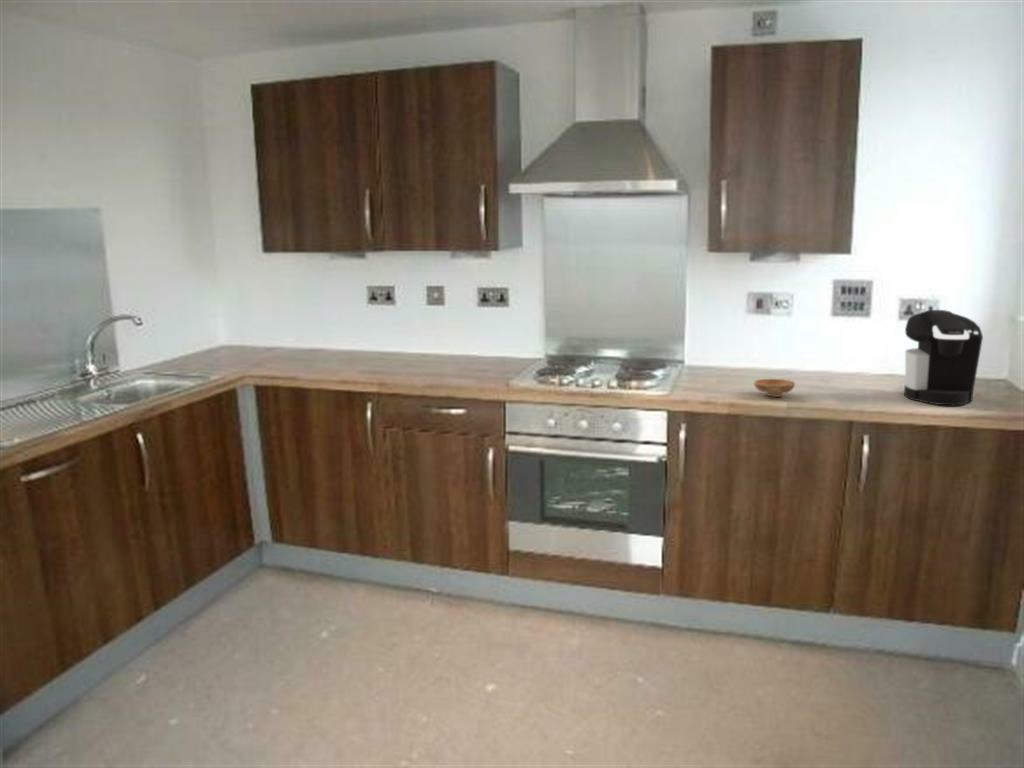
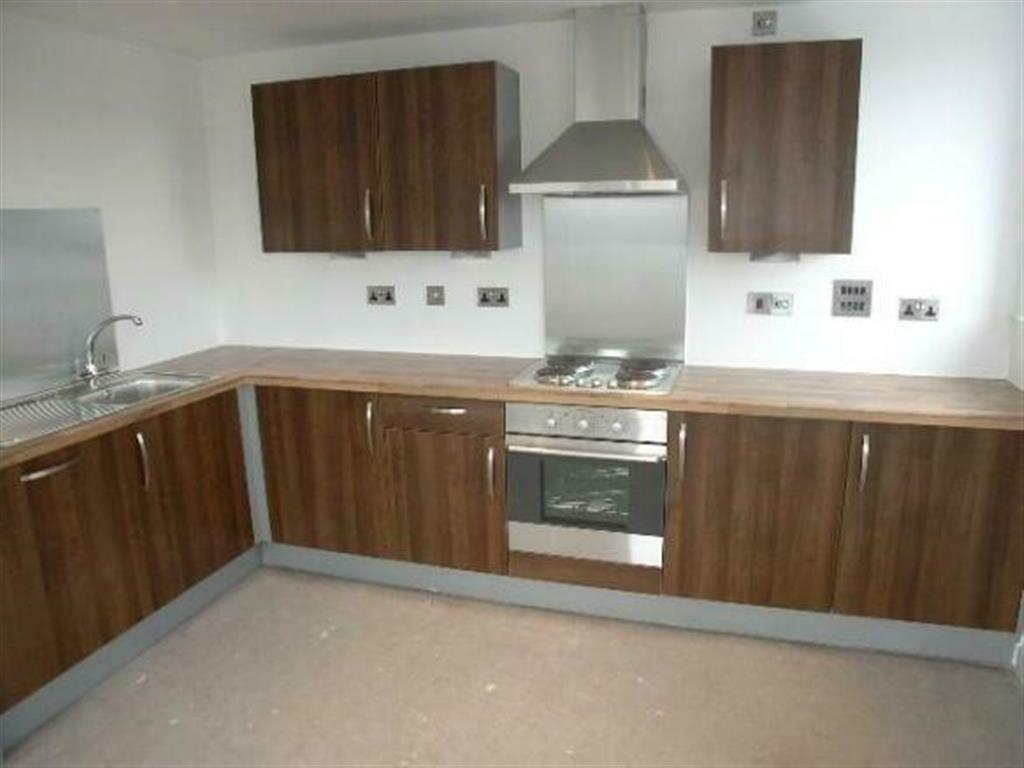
- bowl [753,378,796,398]
- coffee maker [903,309,984,406]
